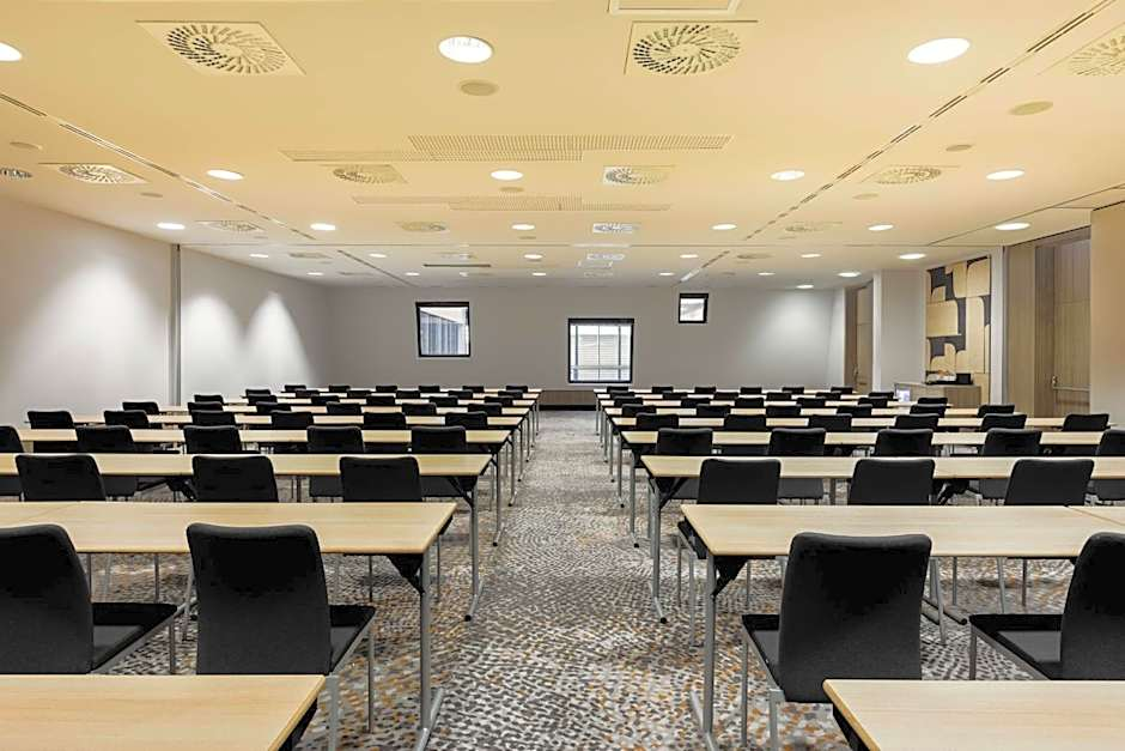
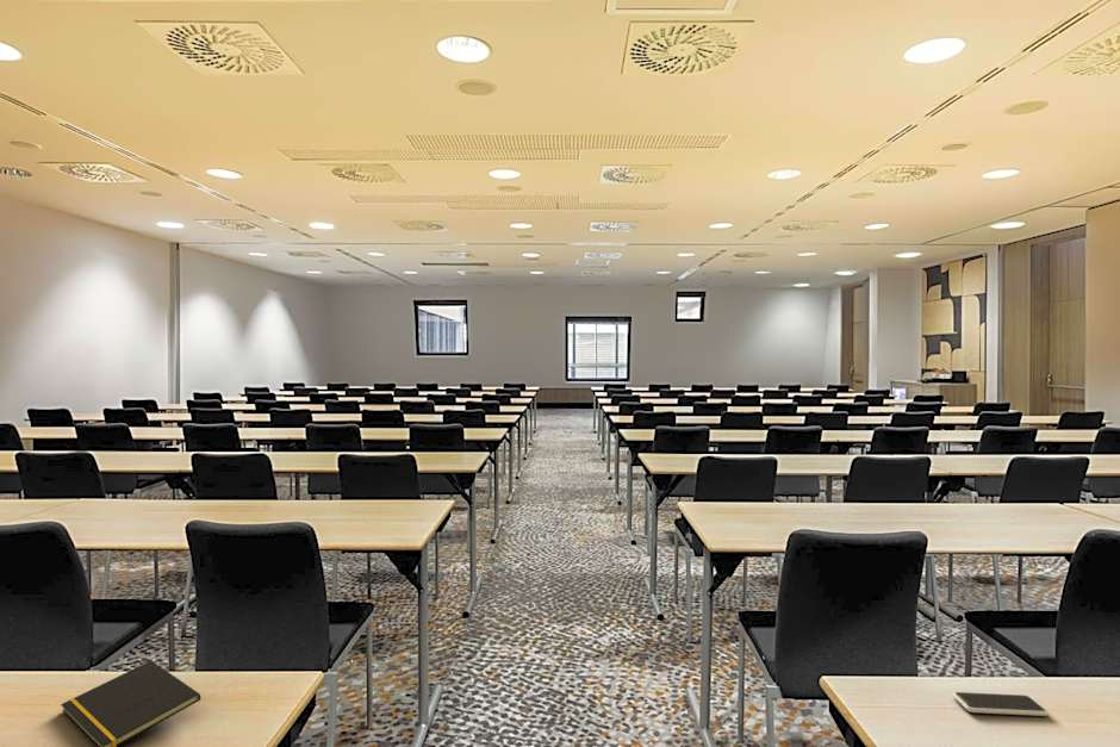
+ smartphone [952,691,1049,717]
+ notepad [60,660,201,747]
